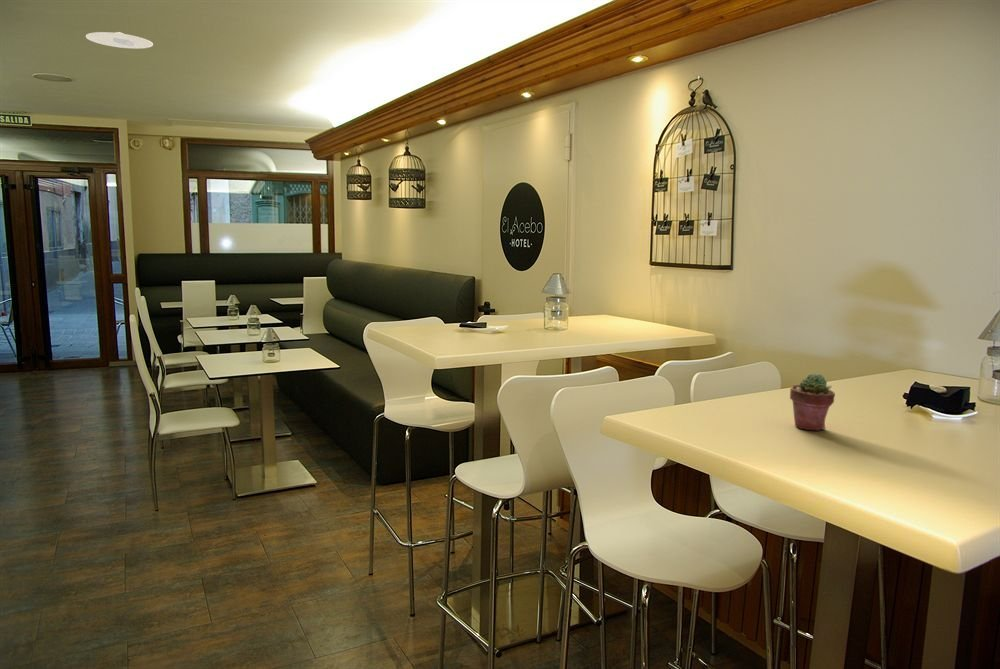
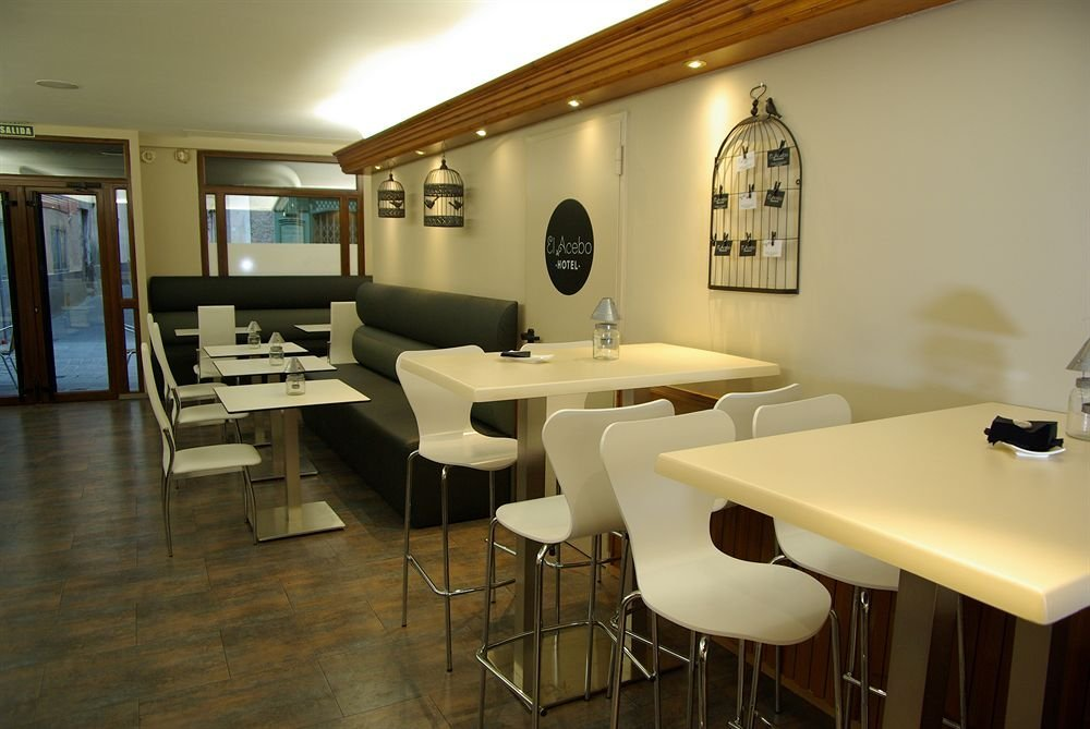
- recessed light [85,31,154,50]
- potted succulent [789,373,836,432]
